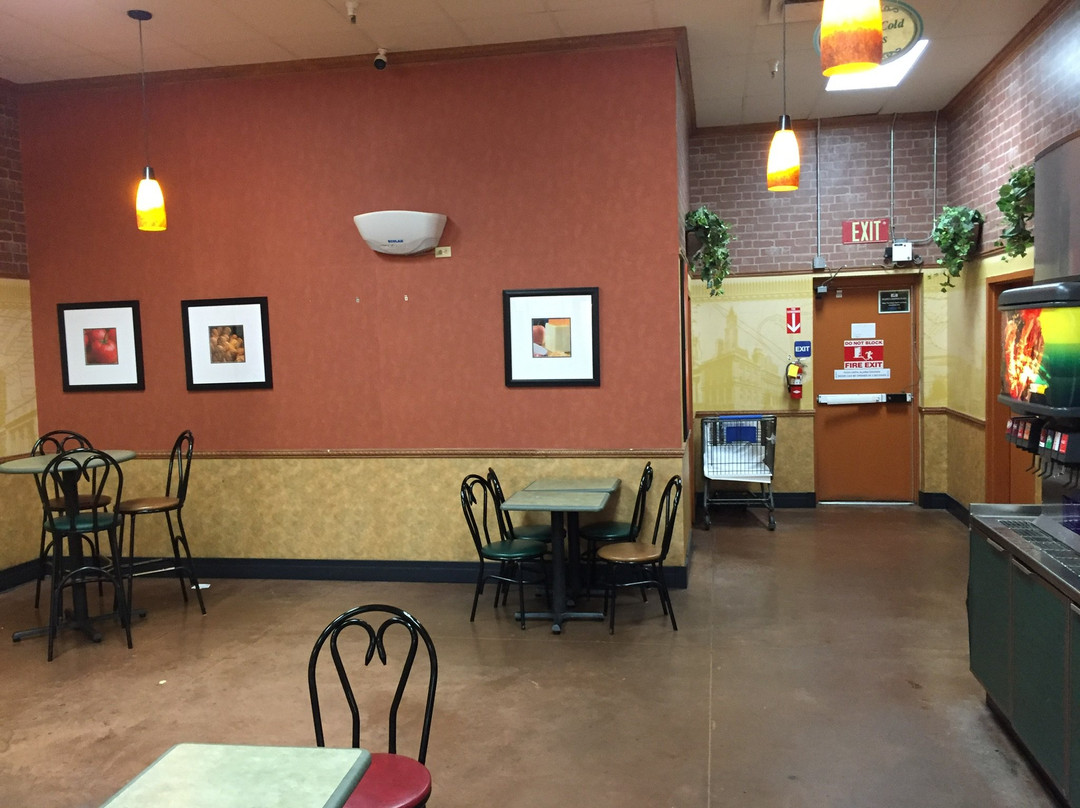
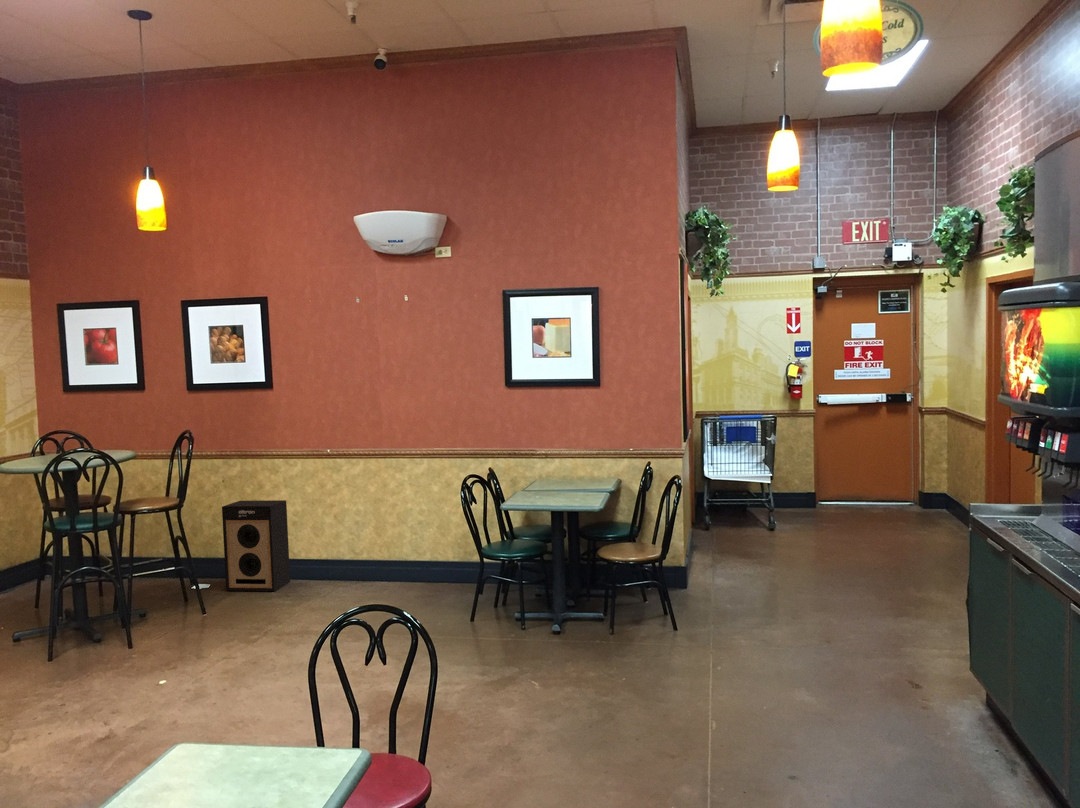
+ speaker [221,499,291,592]
